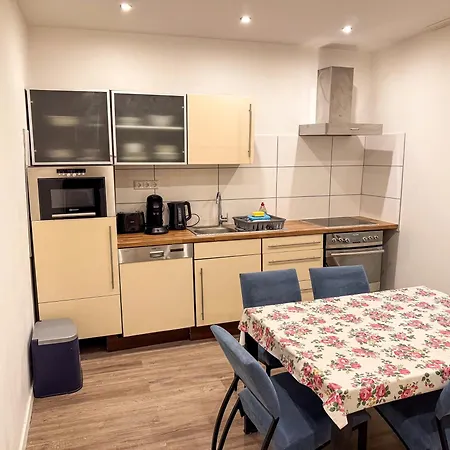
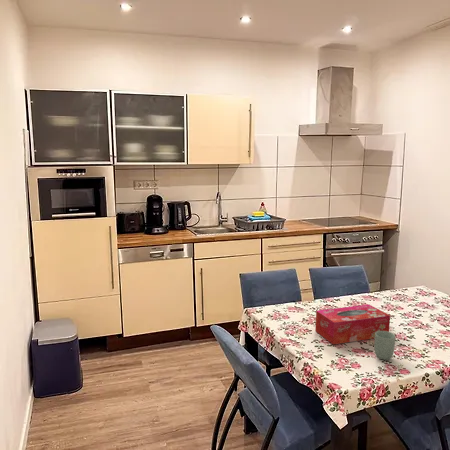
+ cup [373,331,396,361]
+ tissue box [314,304,391,345]
